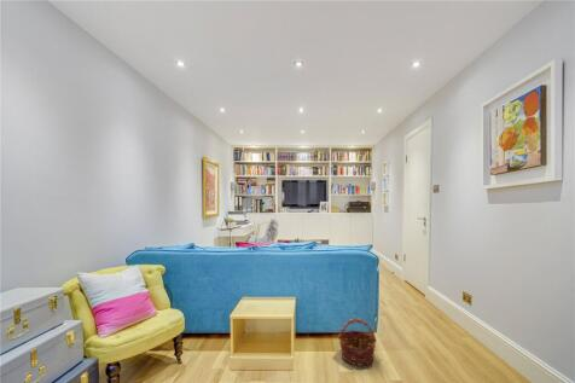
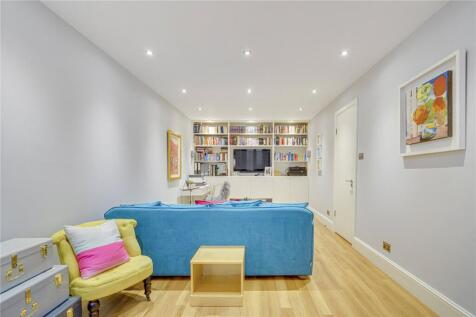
- basket [337,318,377,367]
